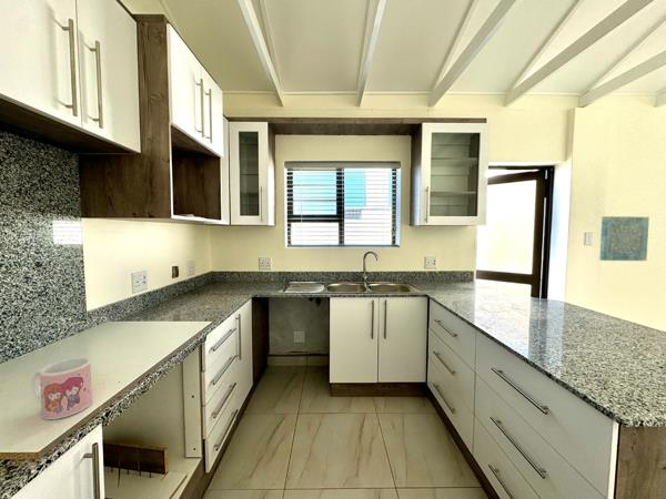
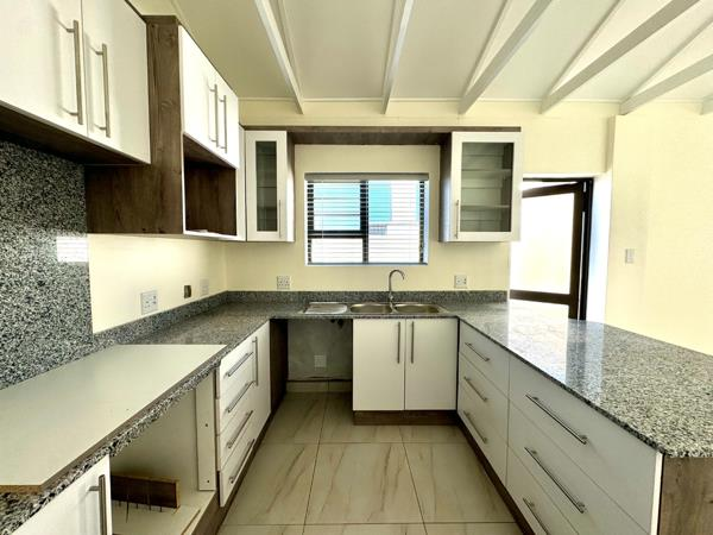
- mug [30,356,93,420]
- wall art [598,215,650,262]
